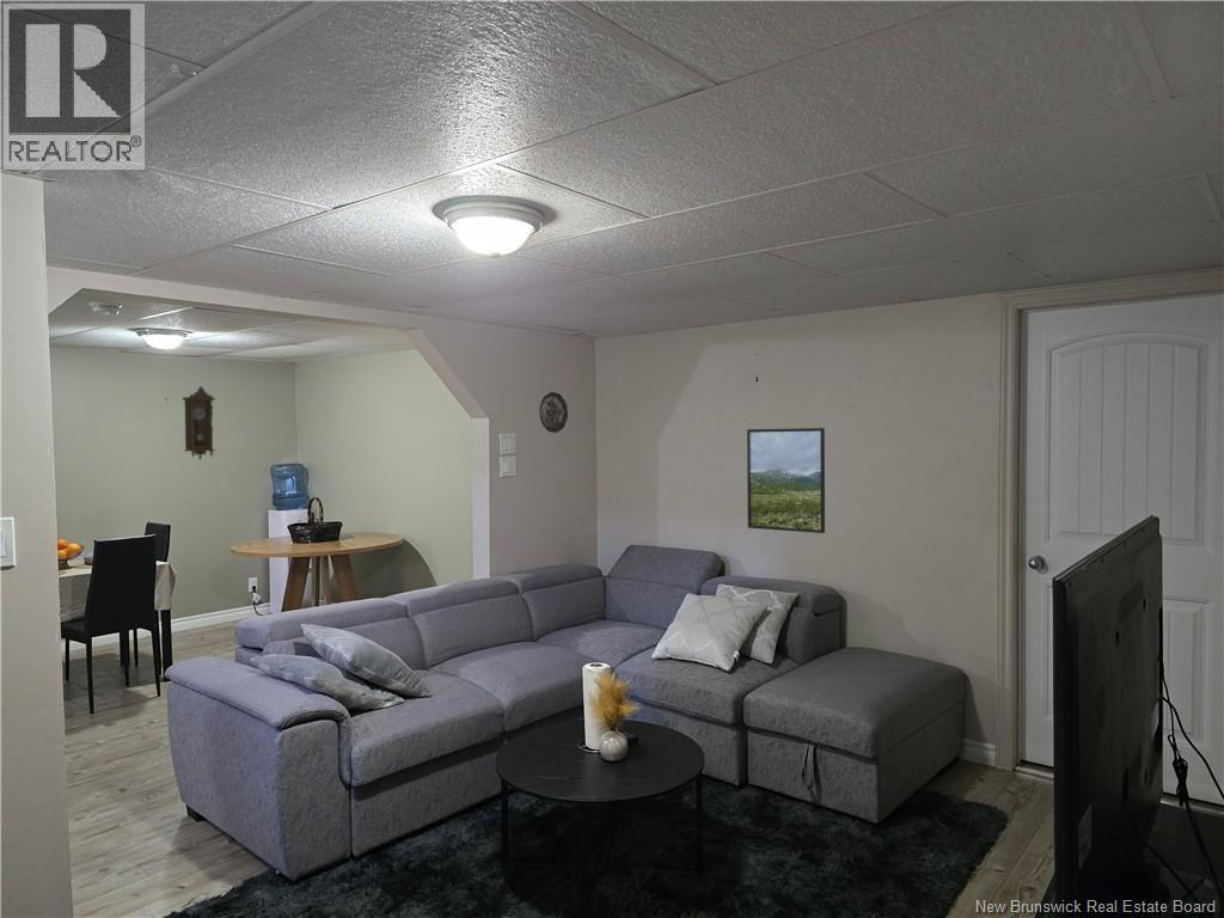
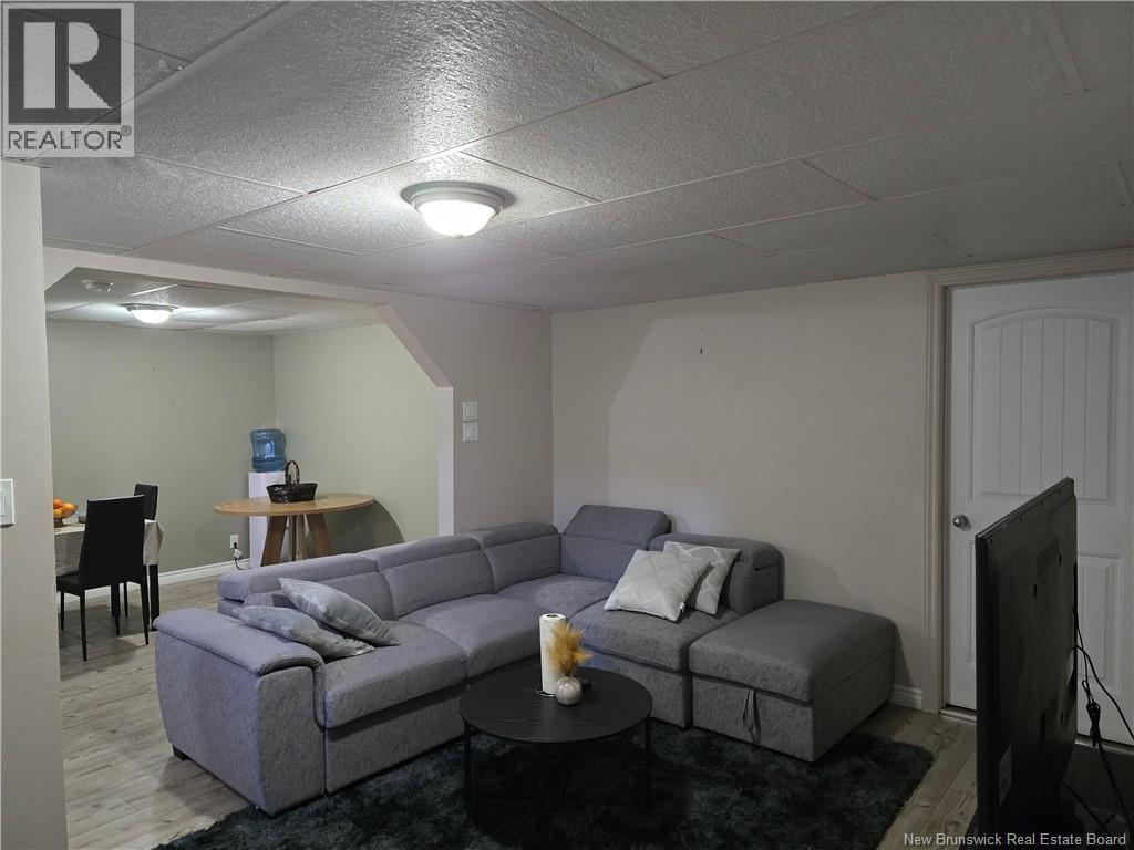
- decorative plate [538,391,569,434]
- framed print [746,427,826,534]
- pendulum clock [180,385,218,461]
